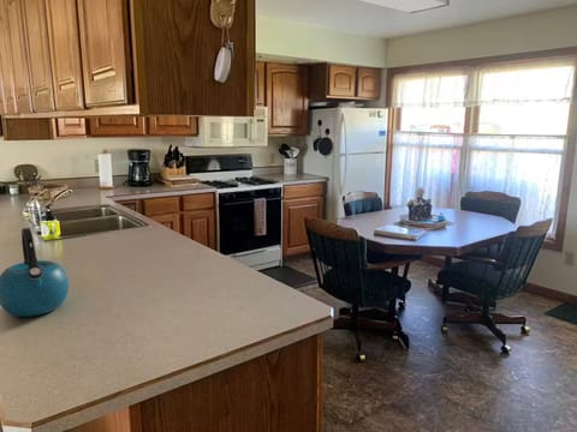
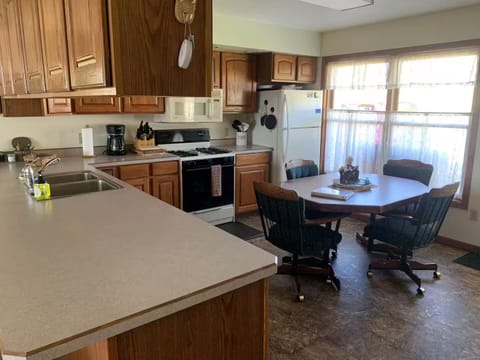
- kettle [0,227,70,318]
